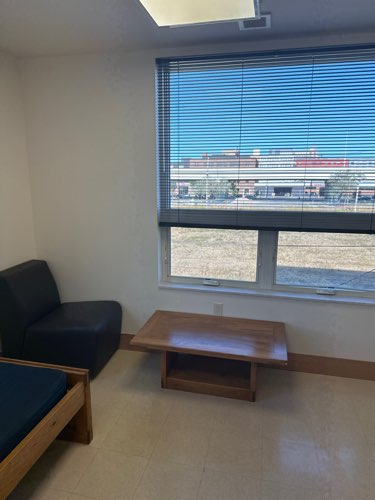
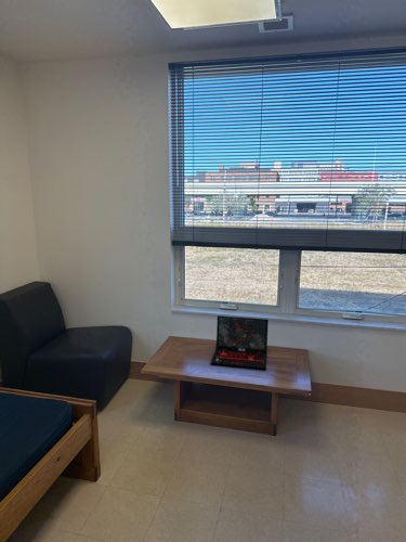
+ laptop [210,315,270,370]
